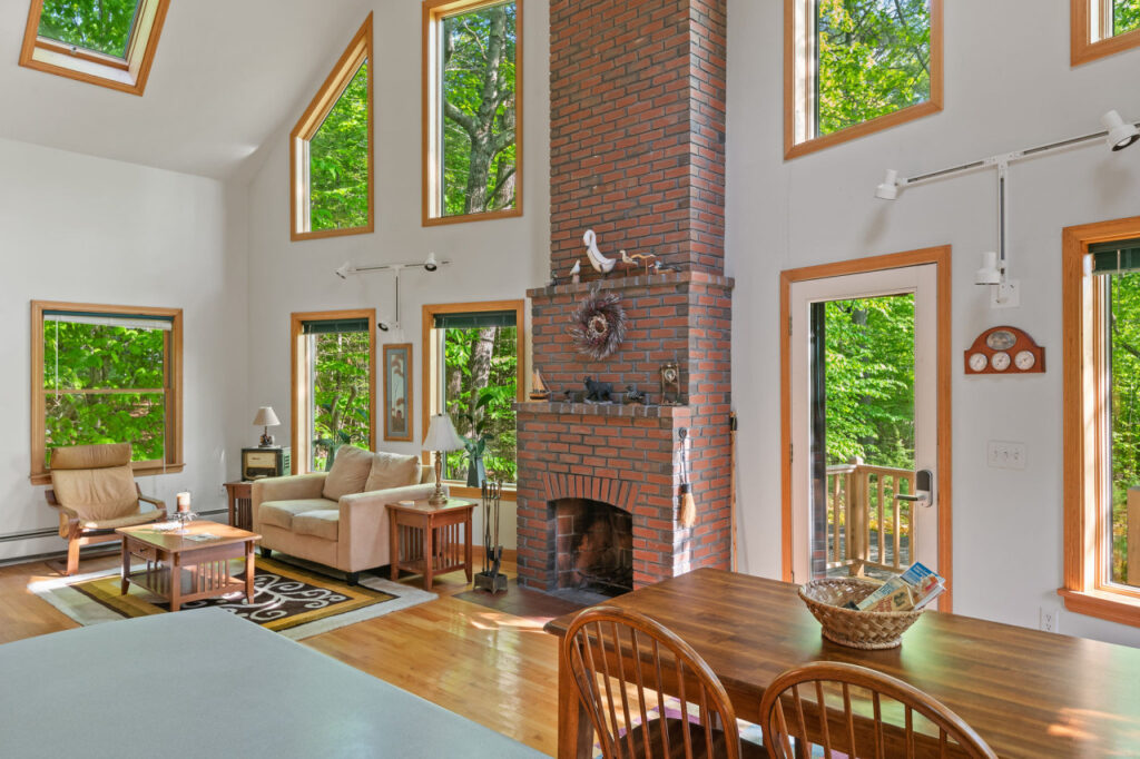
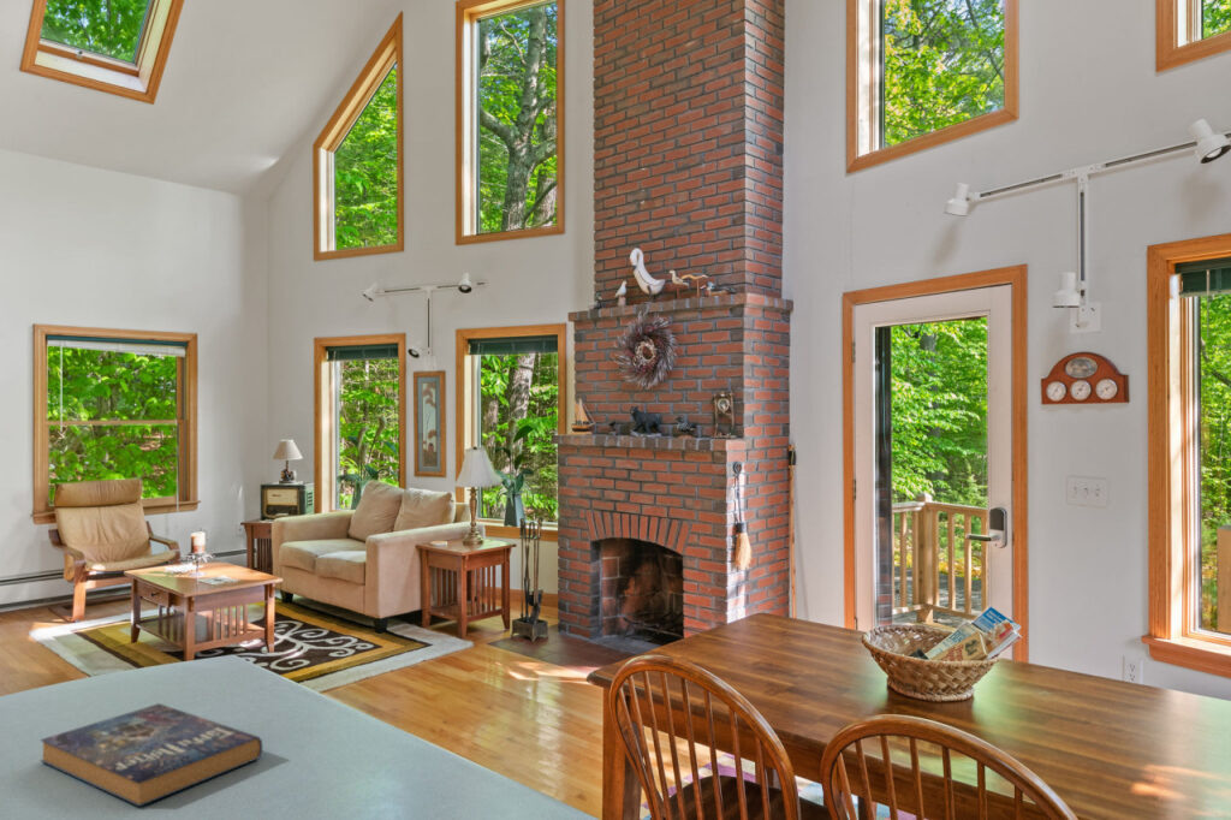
+ book [40,702,263,808]
